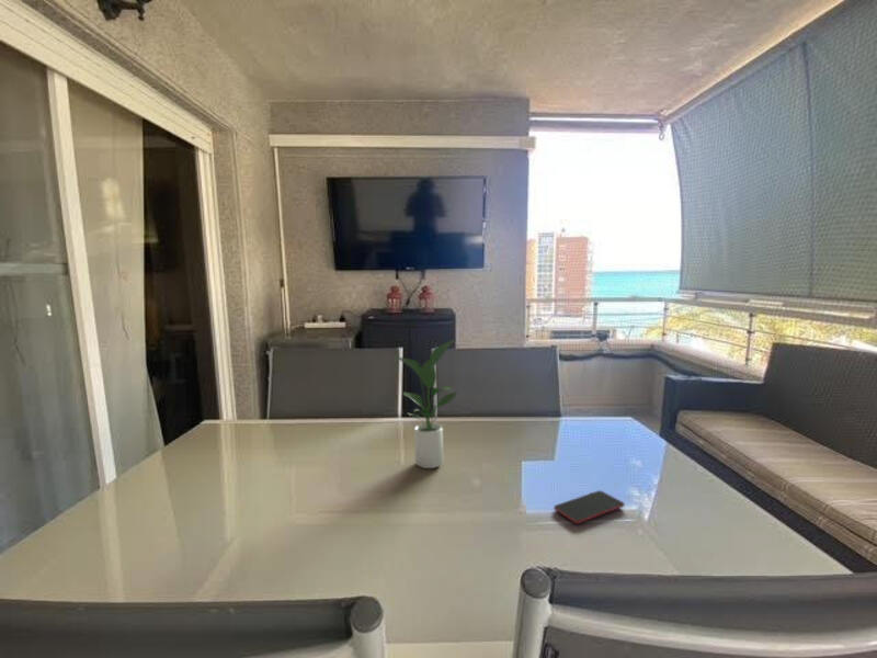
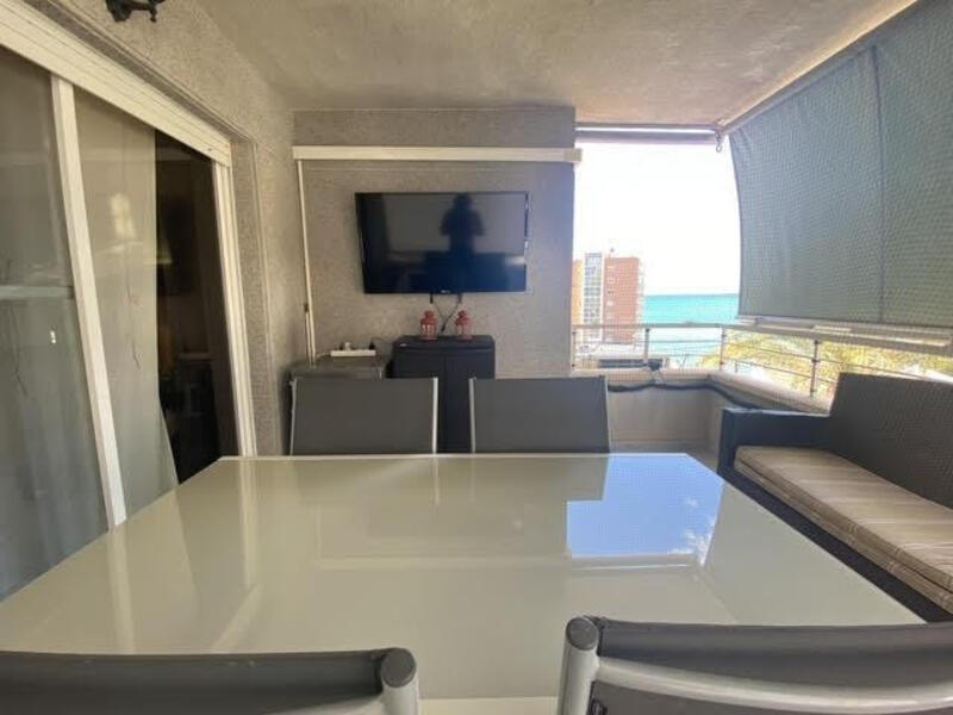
- smartphone [553,489,626,525]
- potted plant [392,338,458,469]
